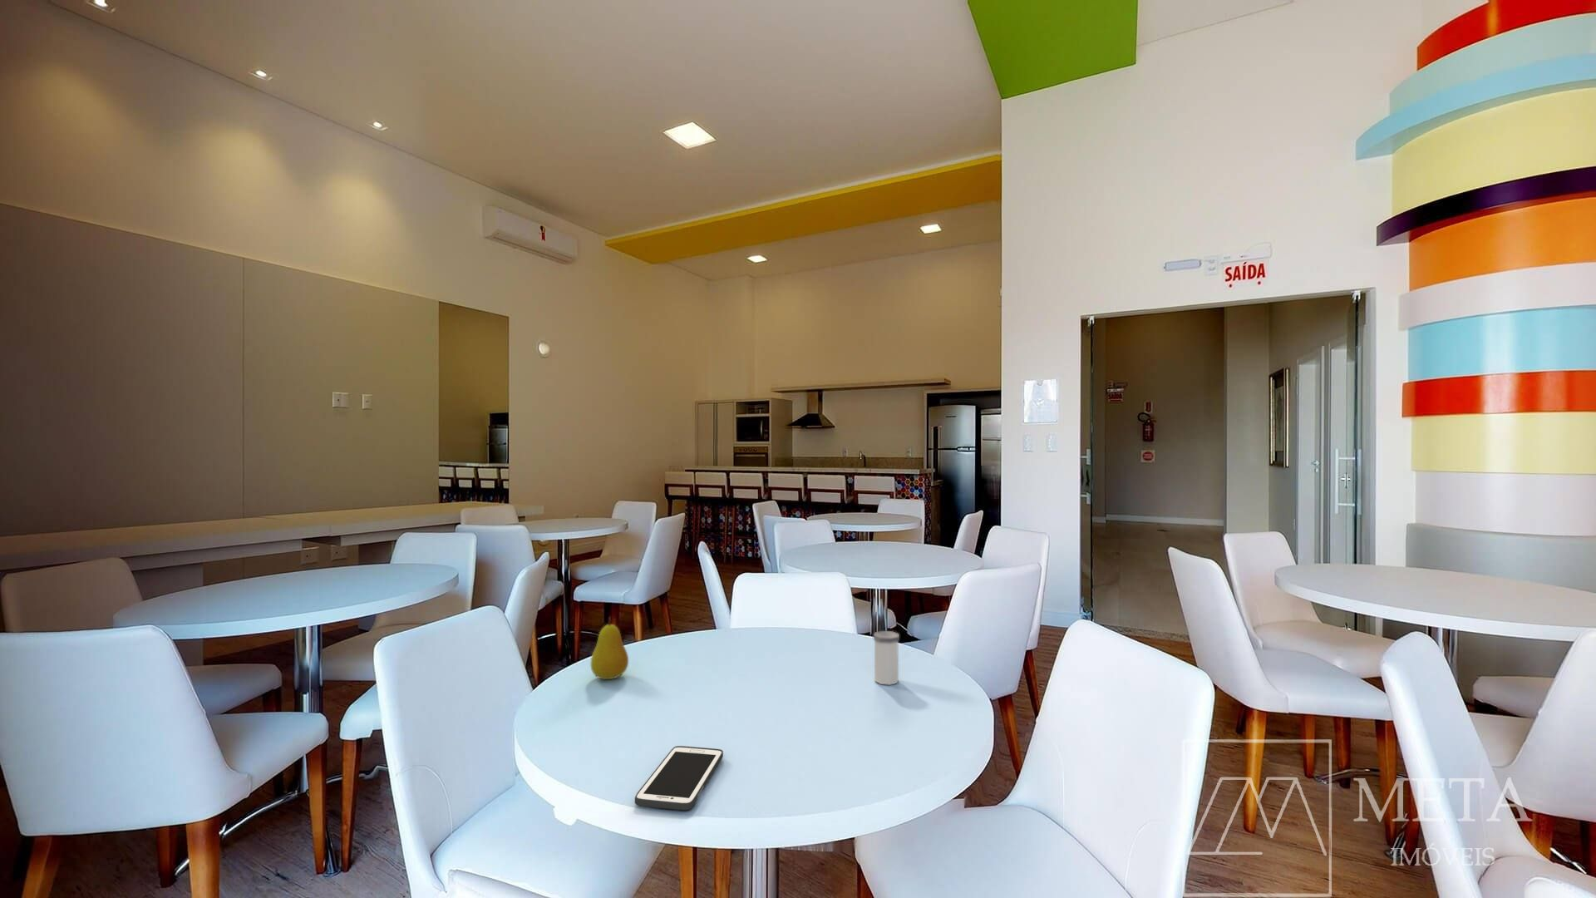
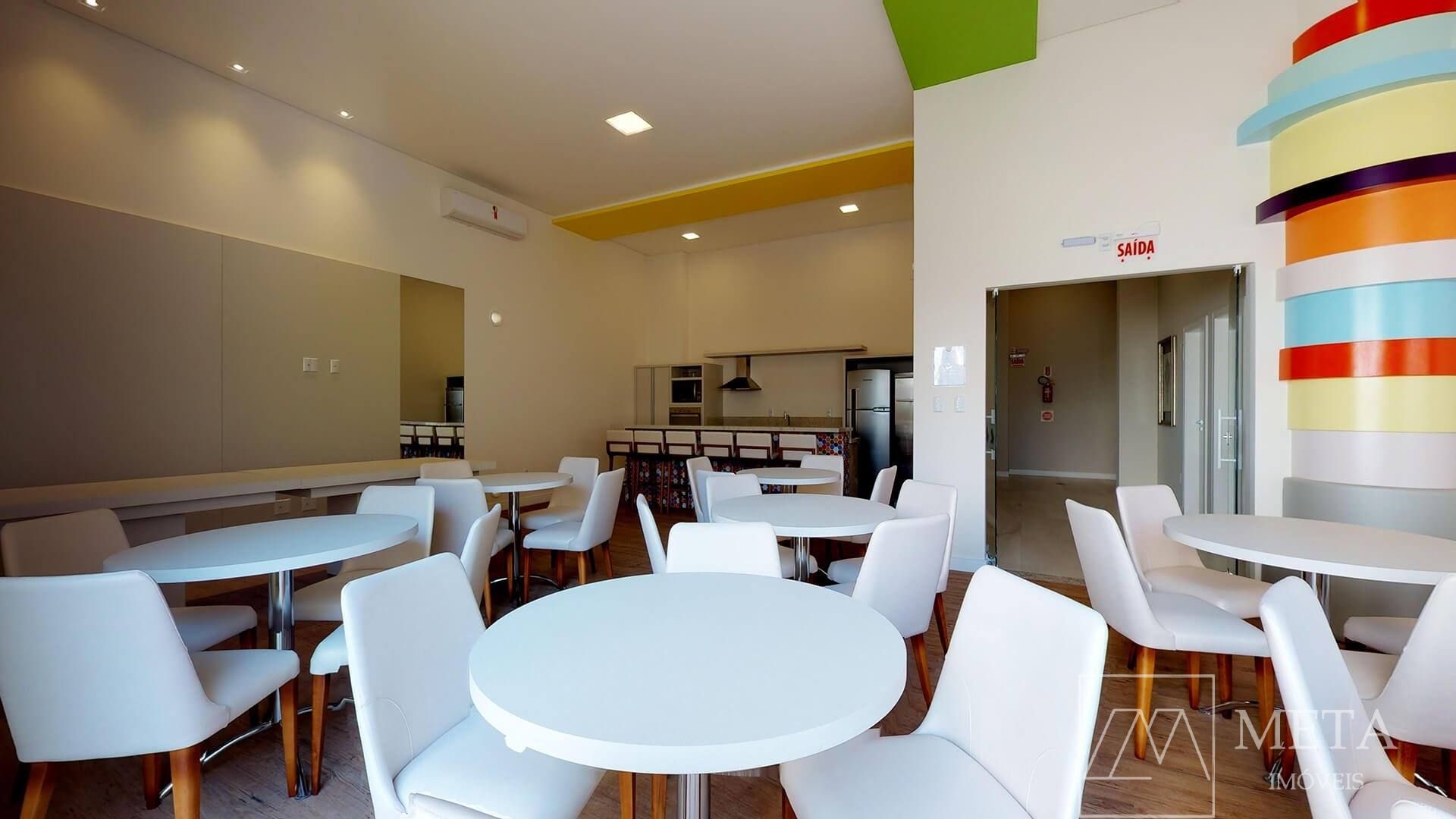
- cell phone [635,744,725,810]
- salt shaker [873,630,900,686]
- fruit [590,616,629,680]
